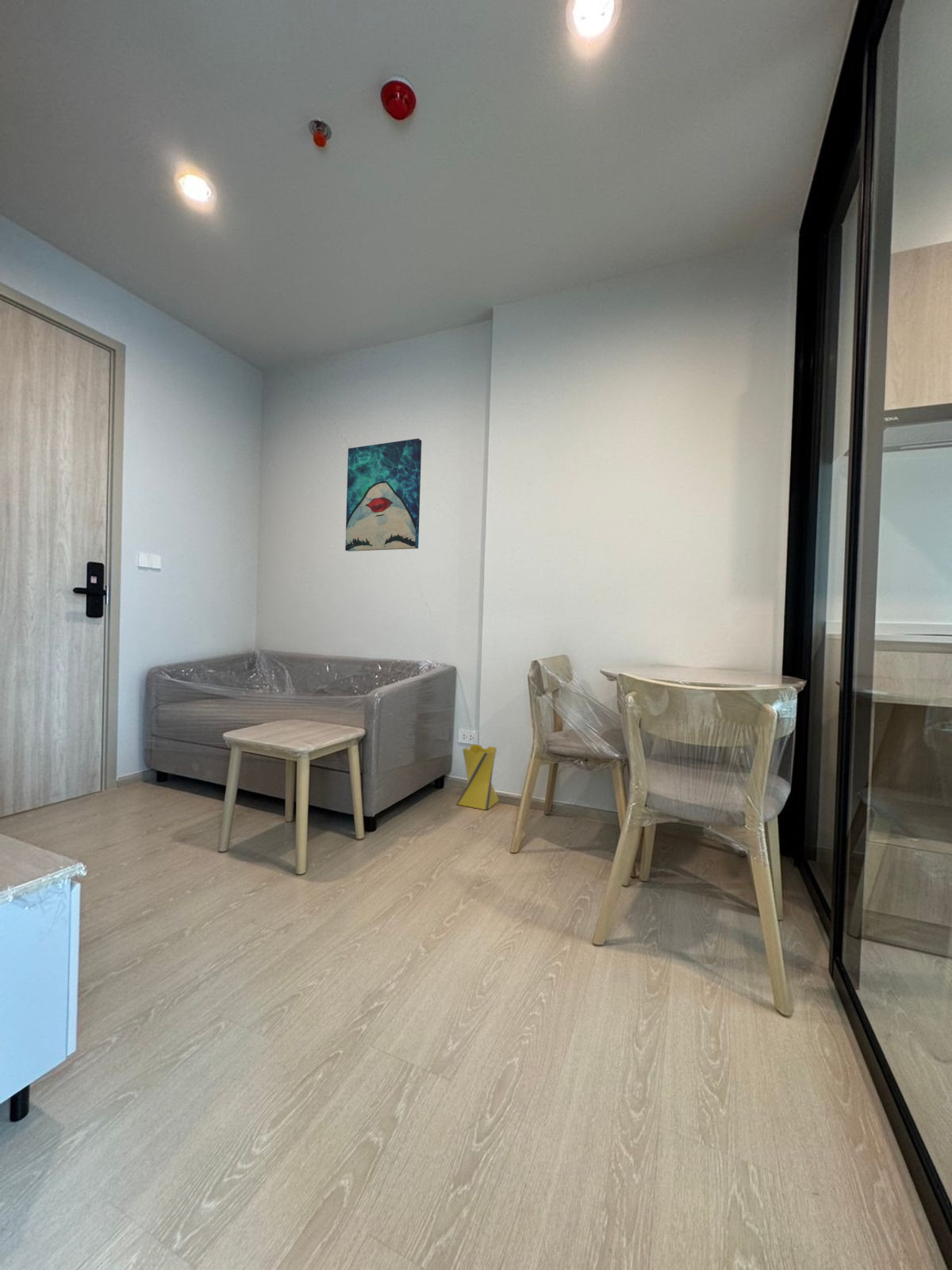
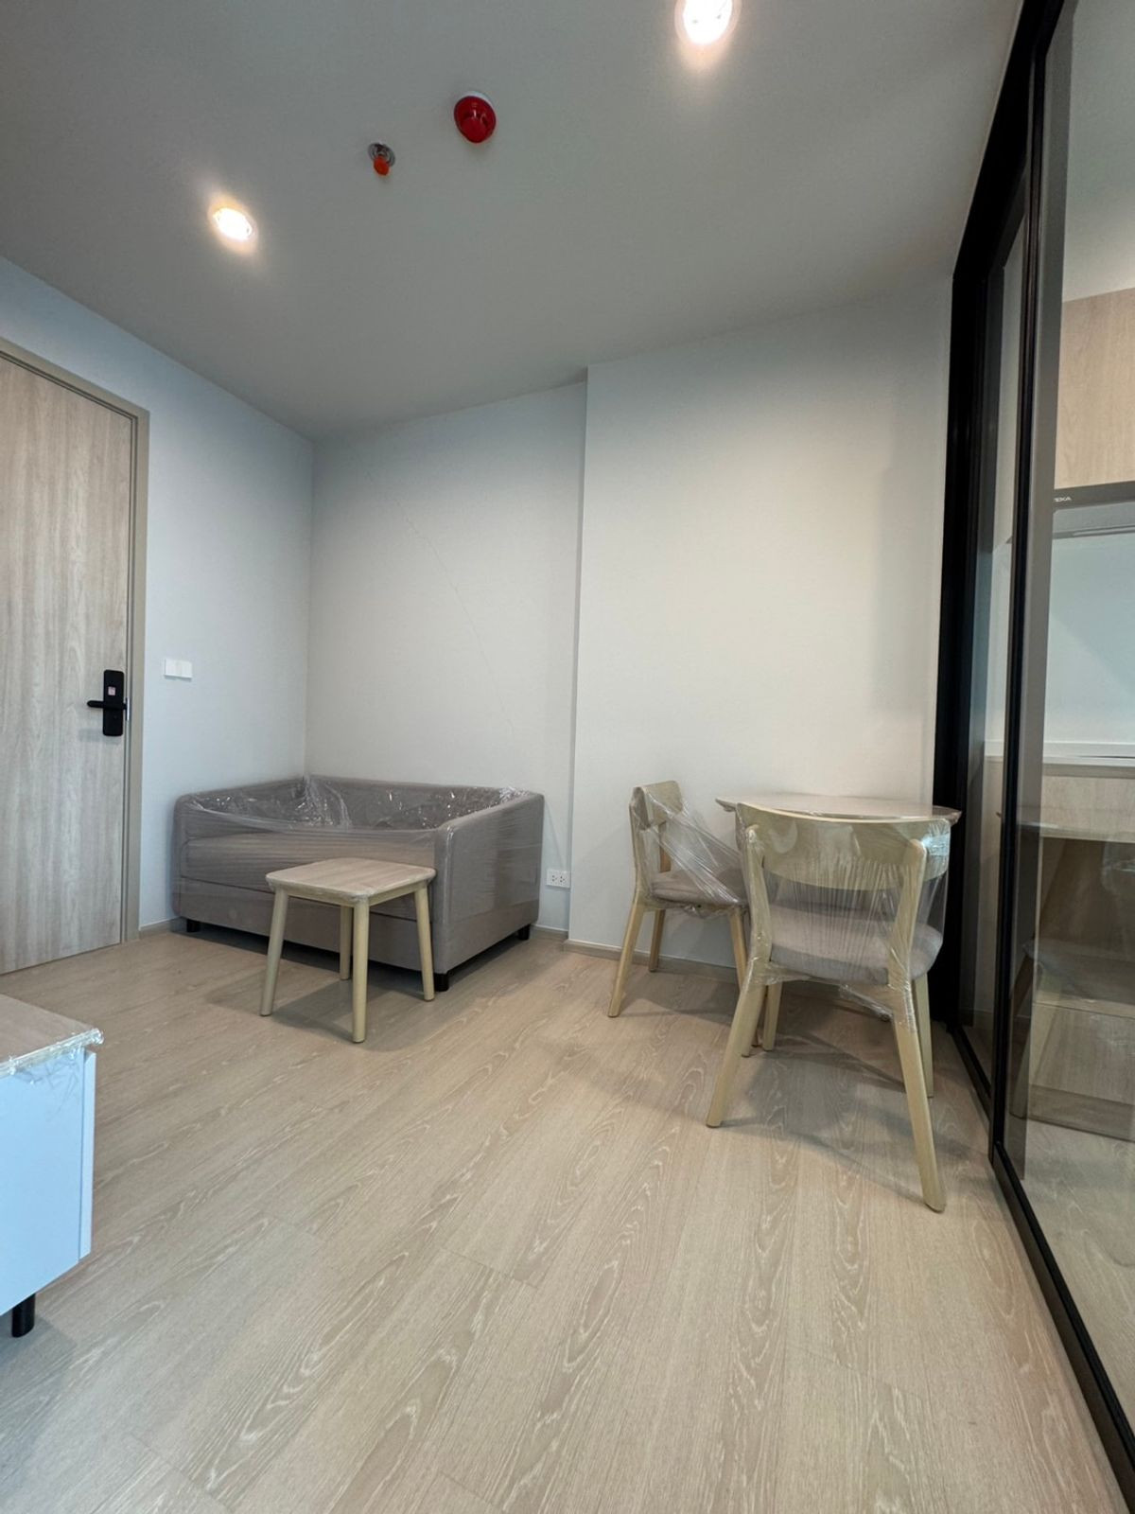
- wall art [344,437,422,552]
- vase [455,744,500,810]
